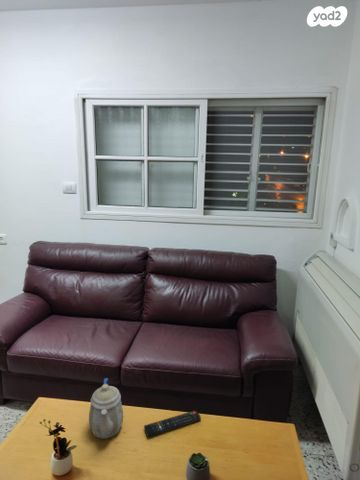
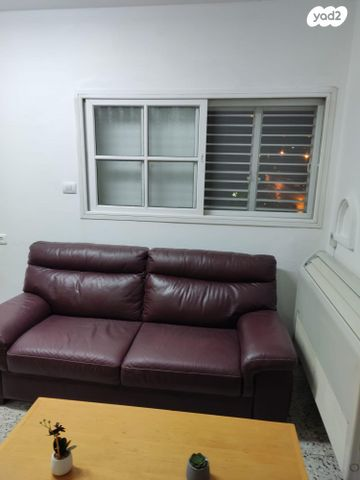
- teapot [88,377,124,440]
- remote control [143,409,202,438]
